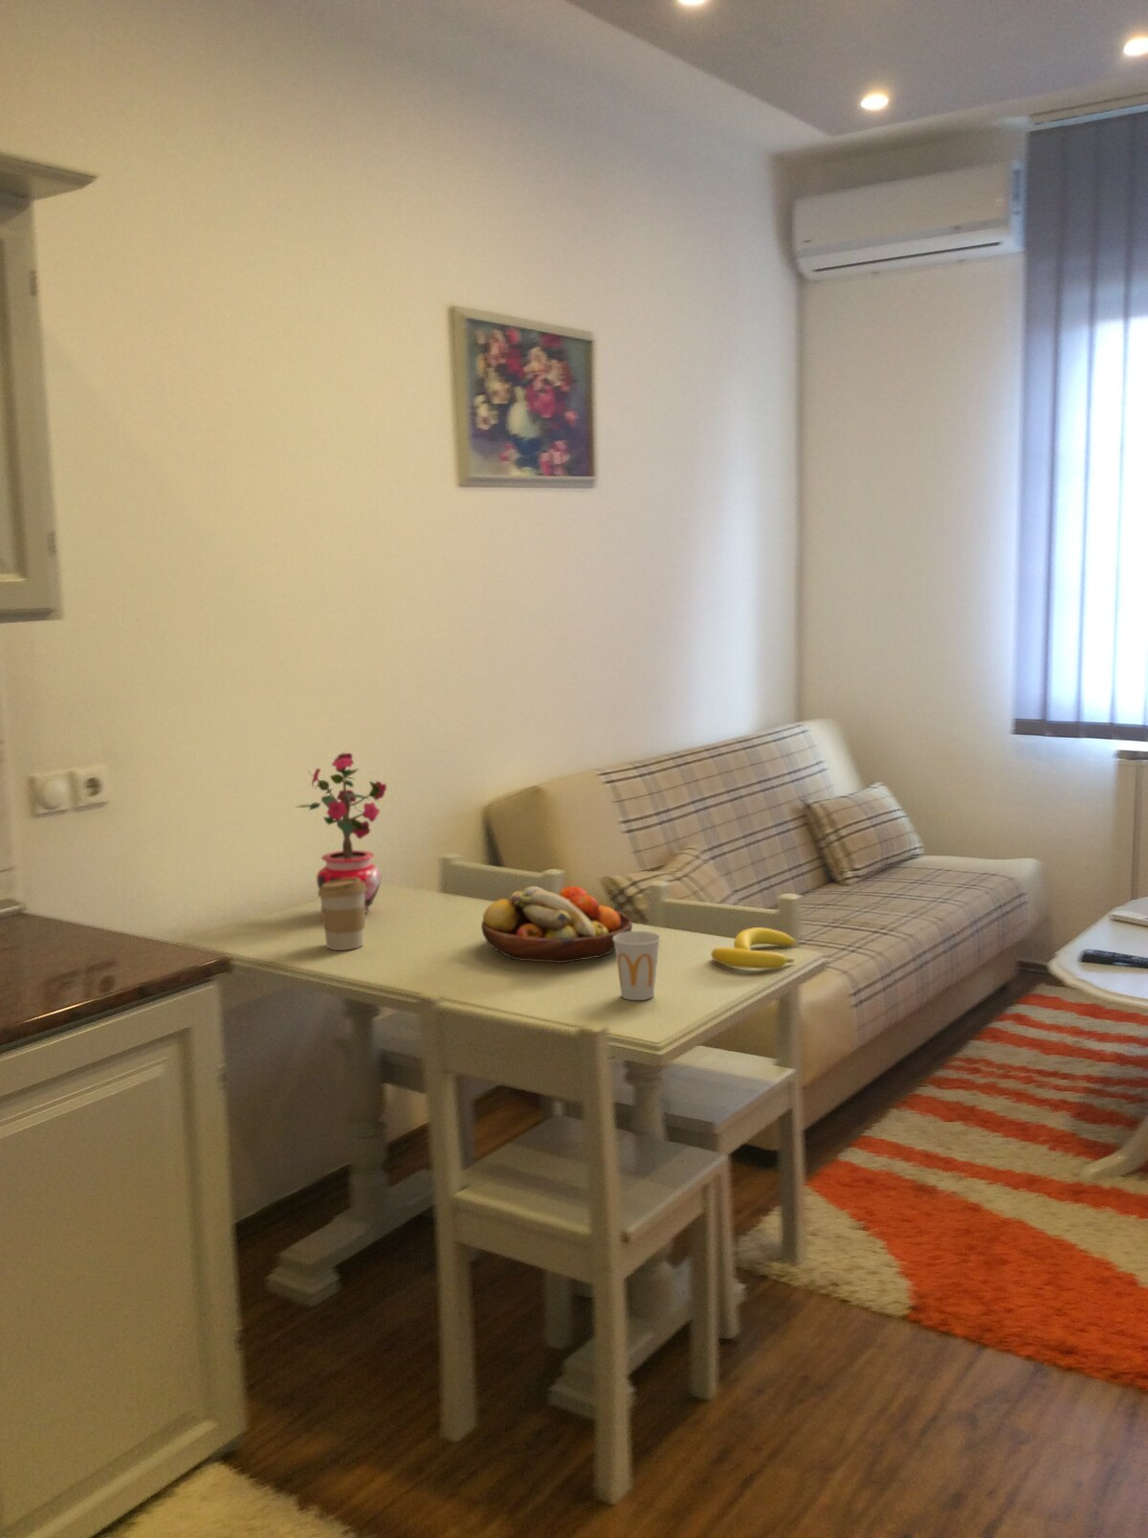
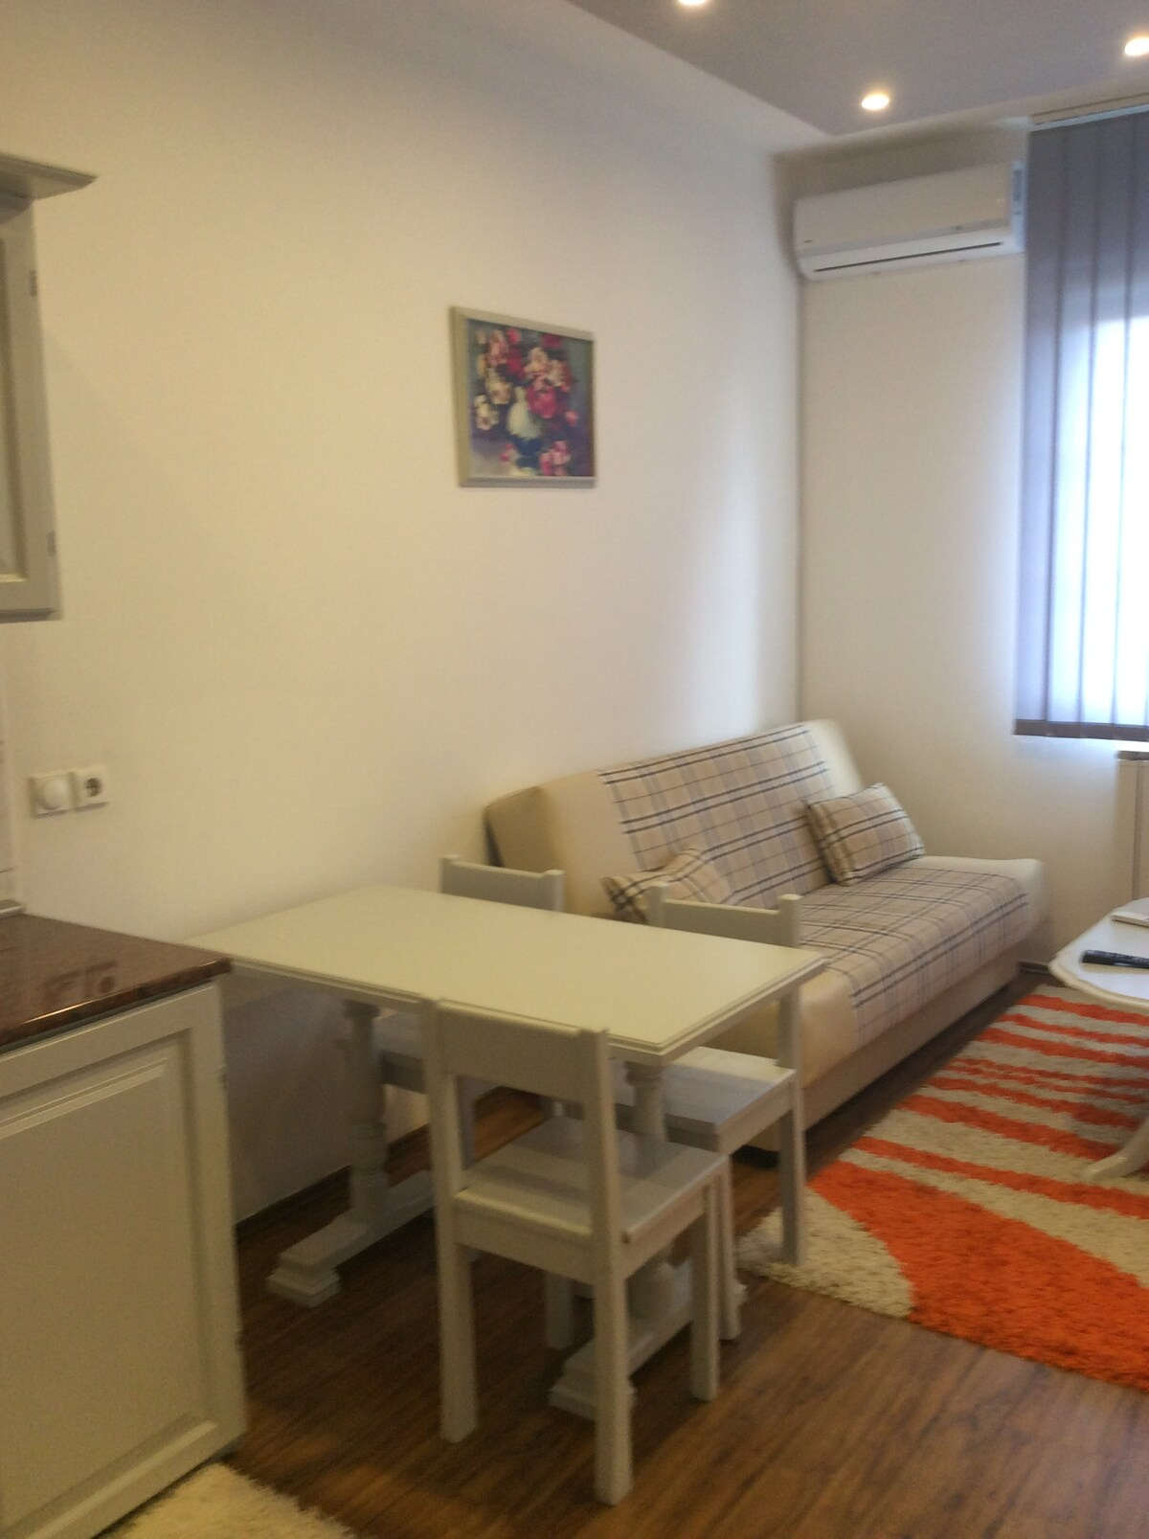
- potted plant [294,750,387,914]
- cup [614,930,661,1001]
- coffee cup [317,878,367,952]
- banana [710,926,797,970]
- fruit bowl [480,885,633,964]
